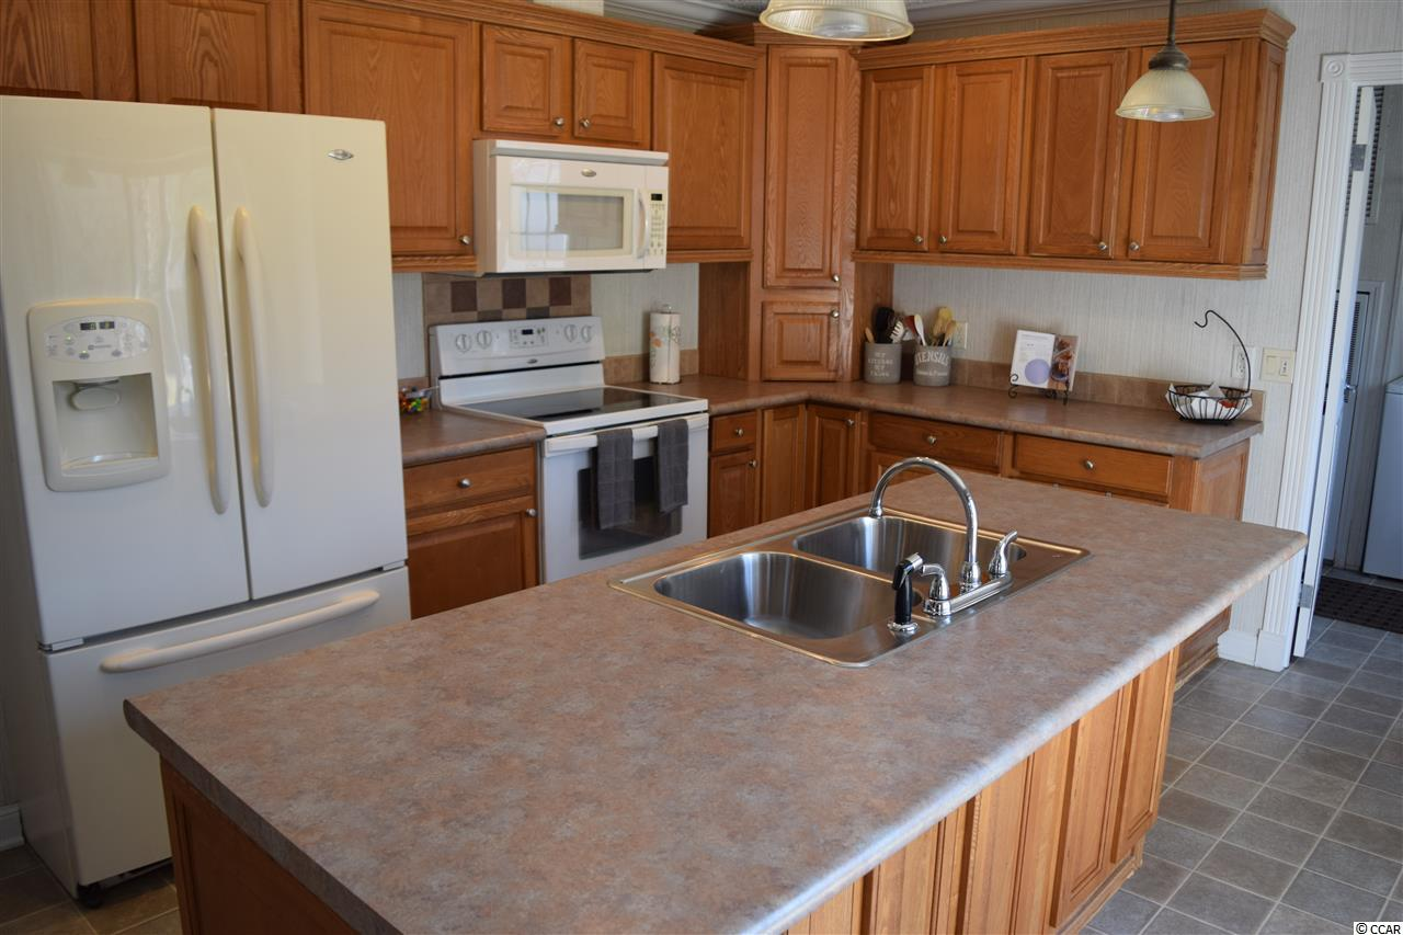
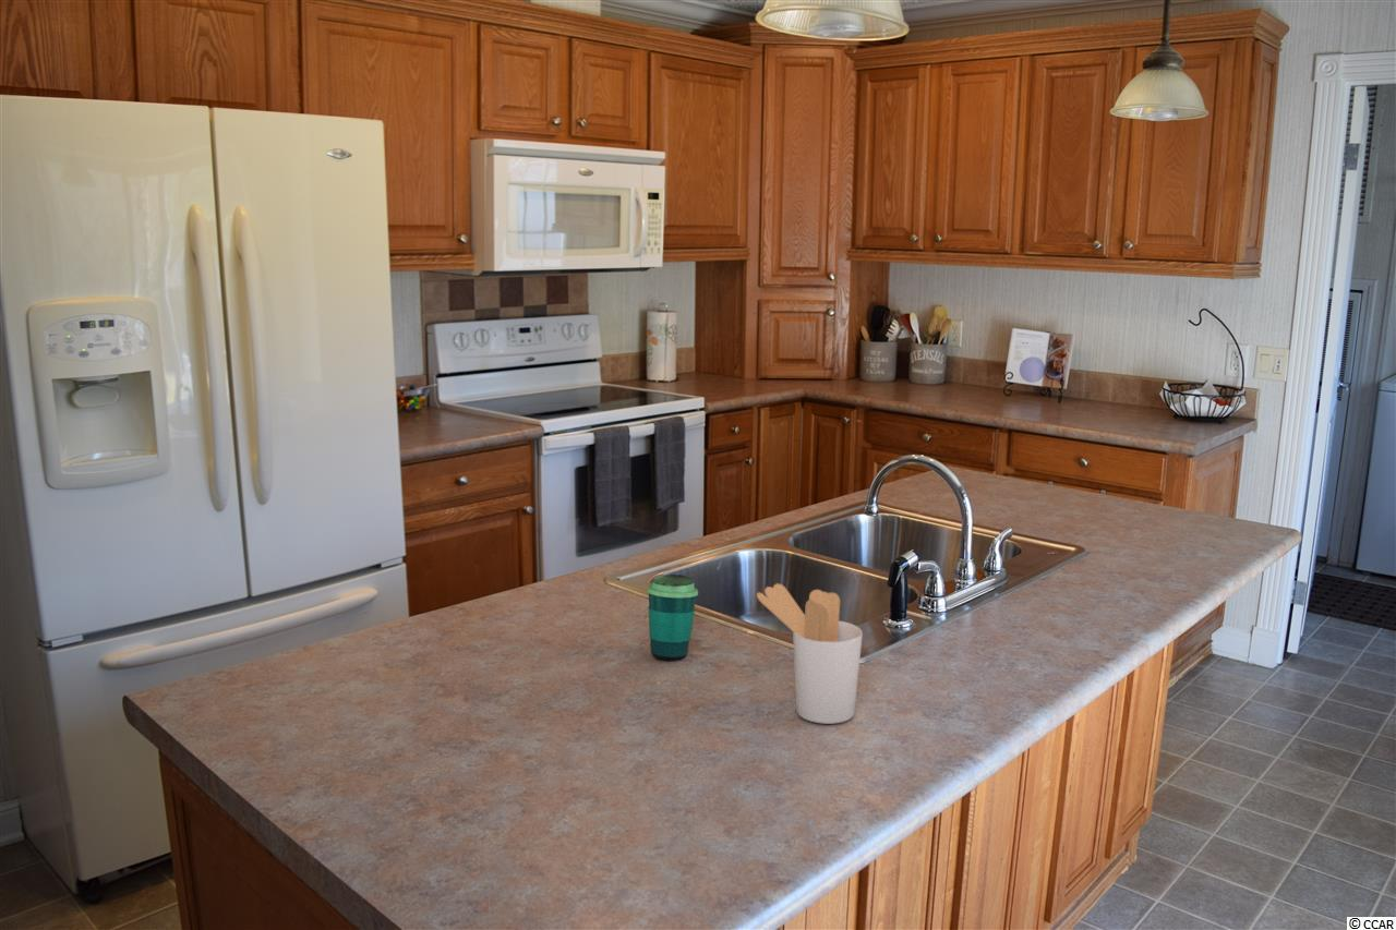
+ utensil holder [756,582,864,725]
+ cup [646,573,699,662]
